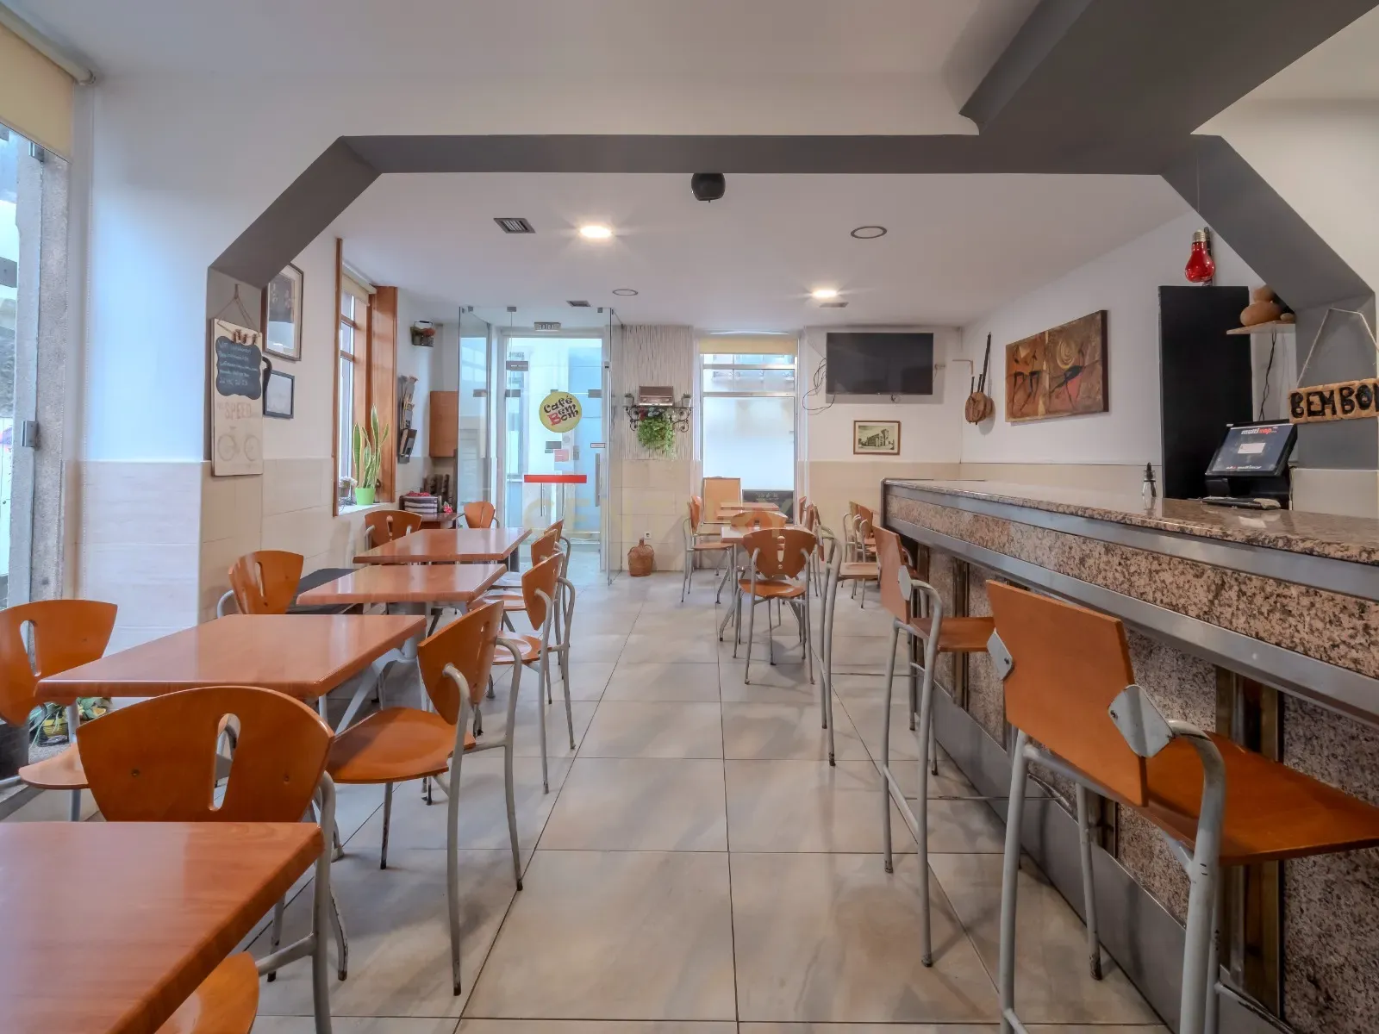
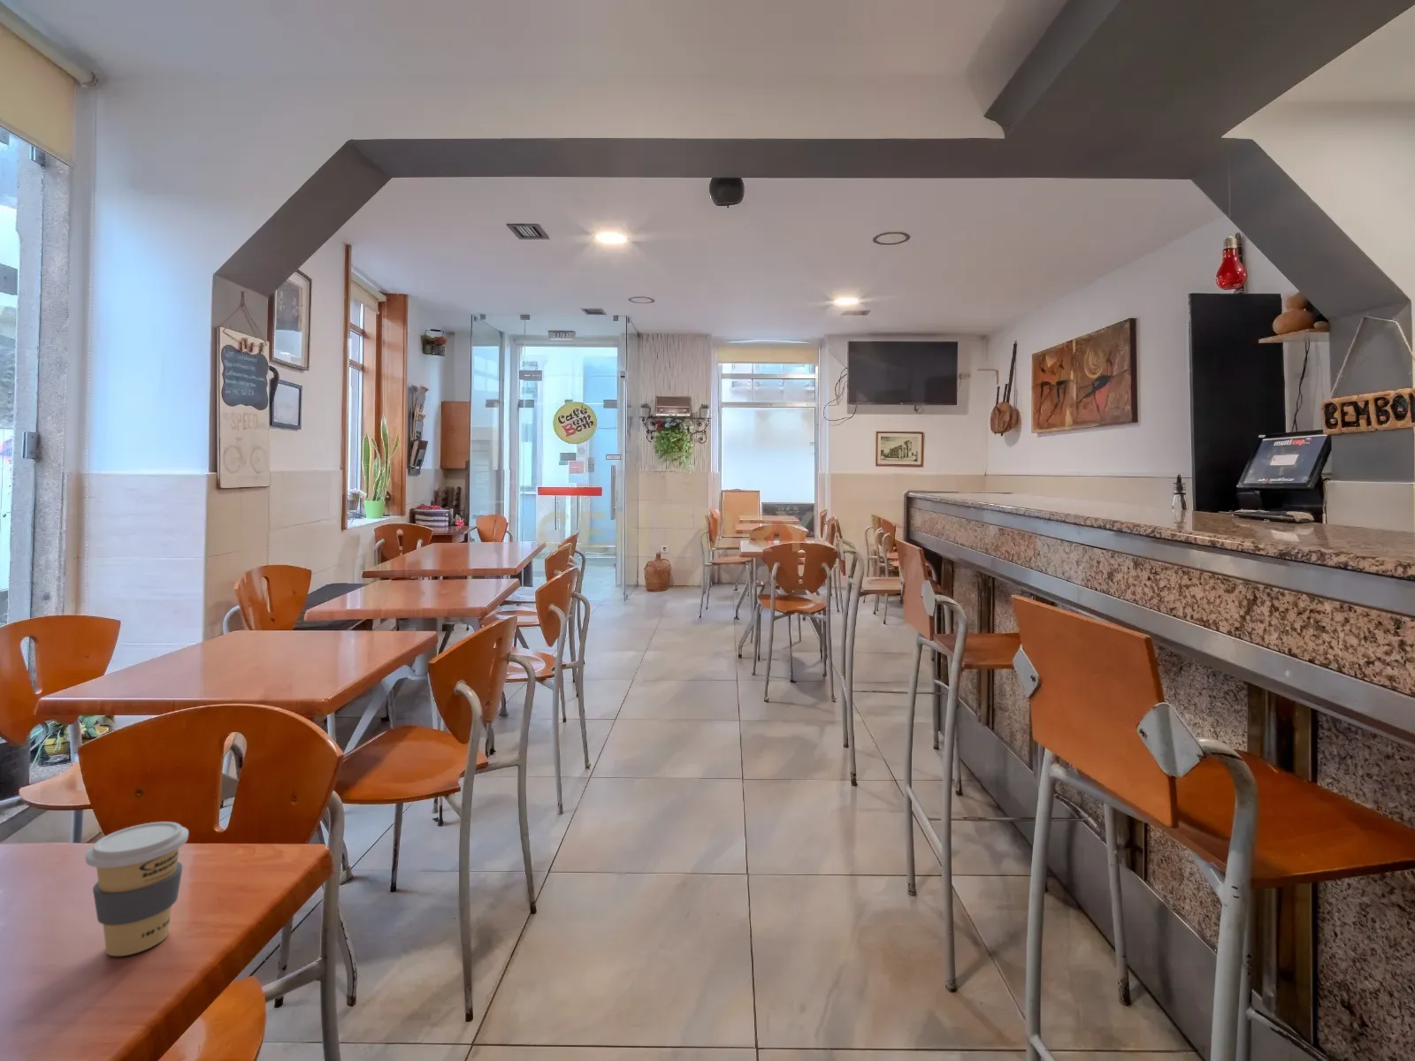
+ coffee cup [84,820,189,956]
